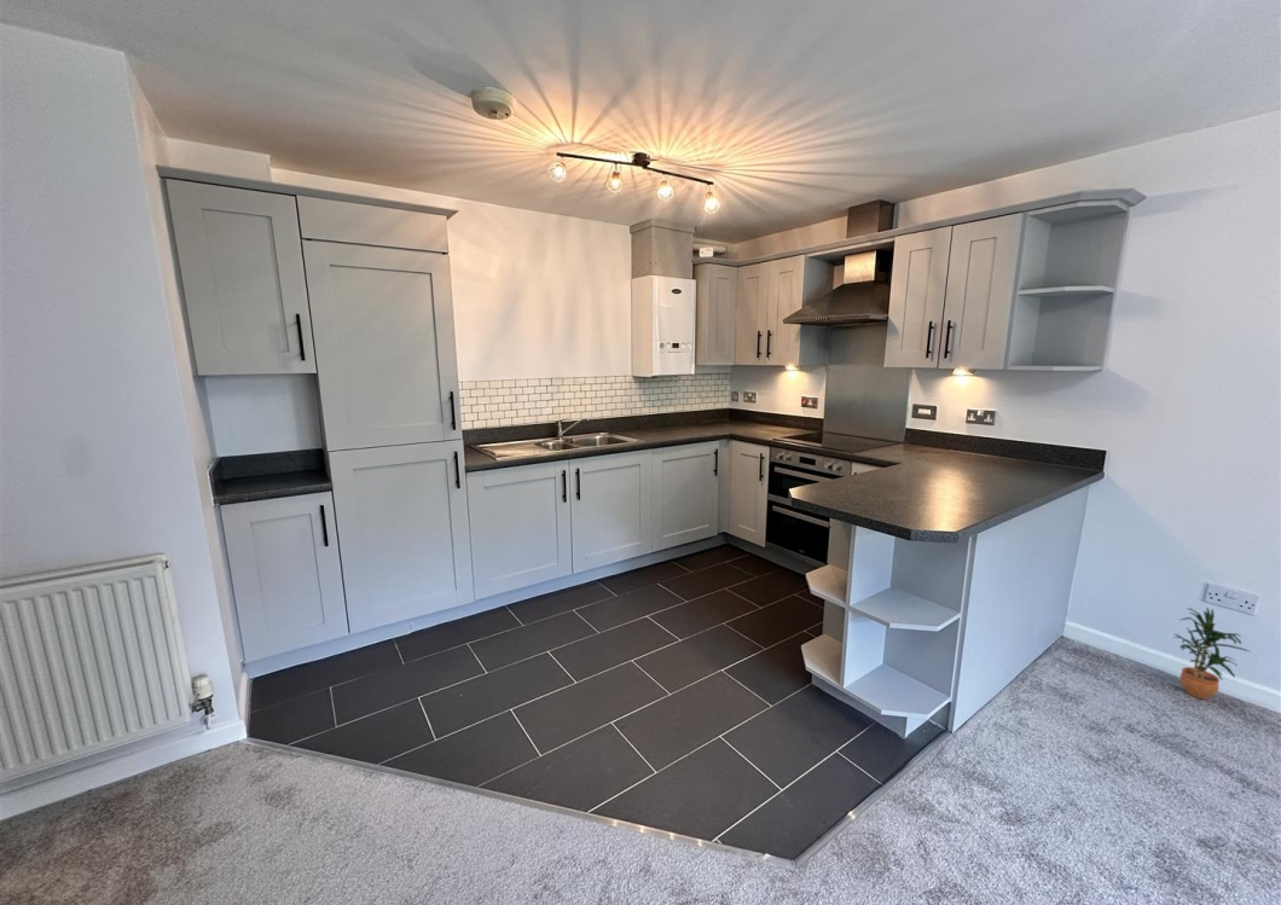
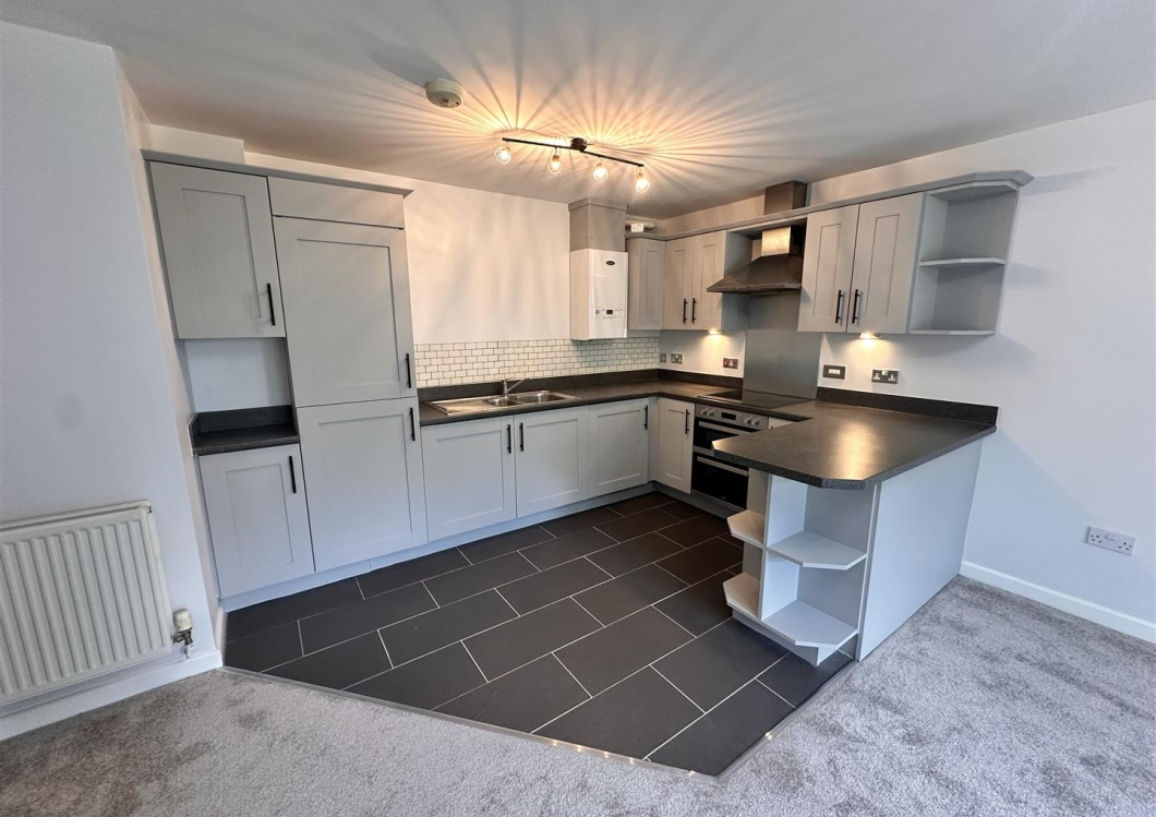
- potted plant [1172,607,1252,700]
